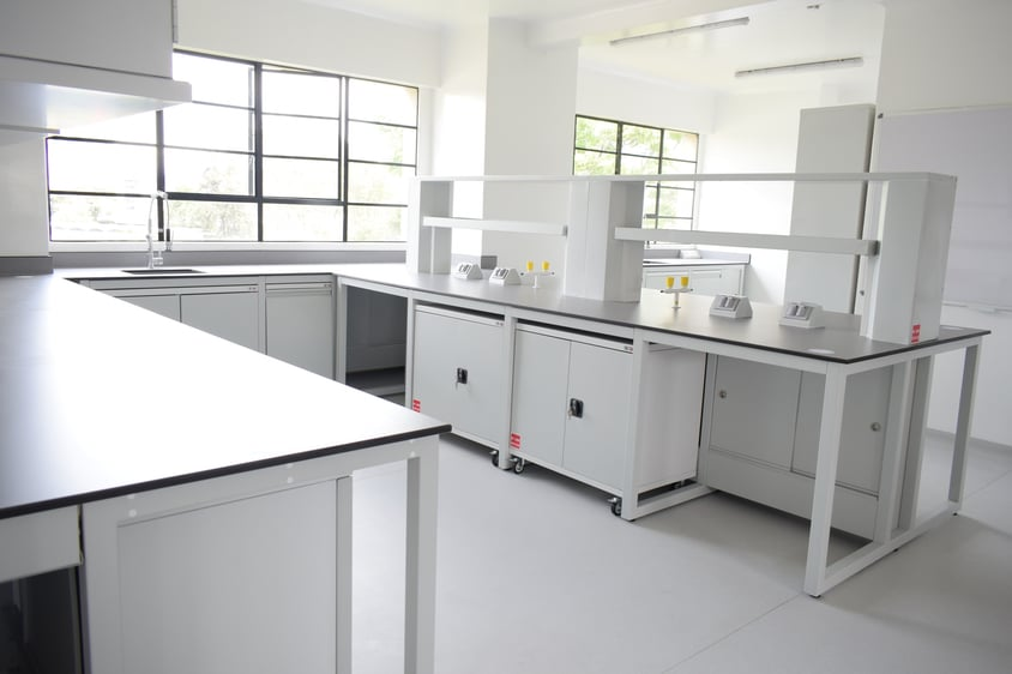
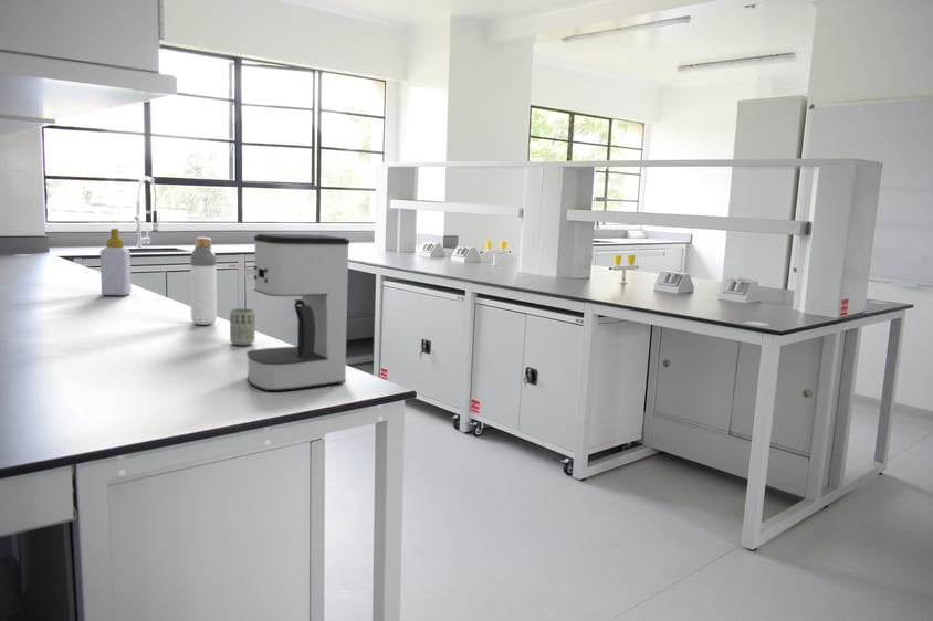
+ bottle [189,236,218,326]
+ coffee maker [245,233,350,392]
+ soap bottle [99,228,133,296]
+ cup [229,307,256,346]
